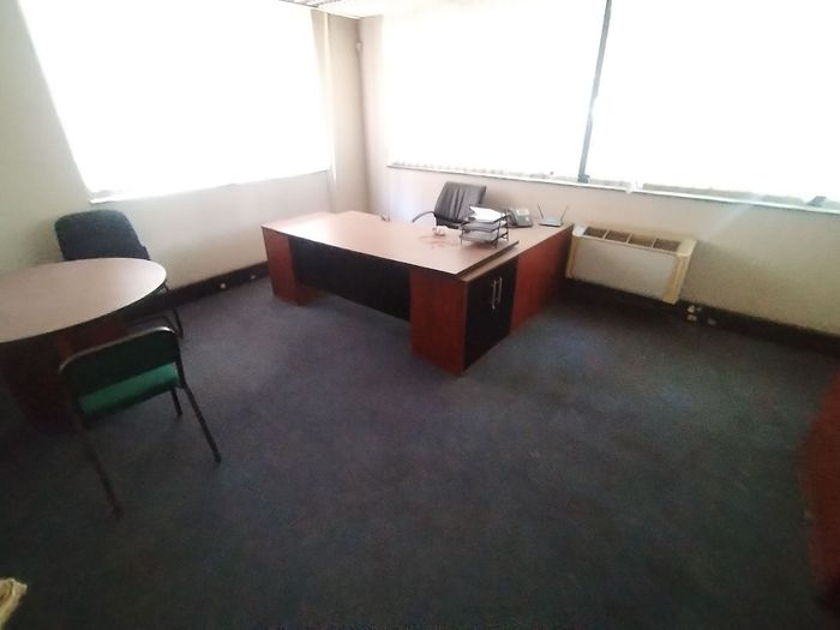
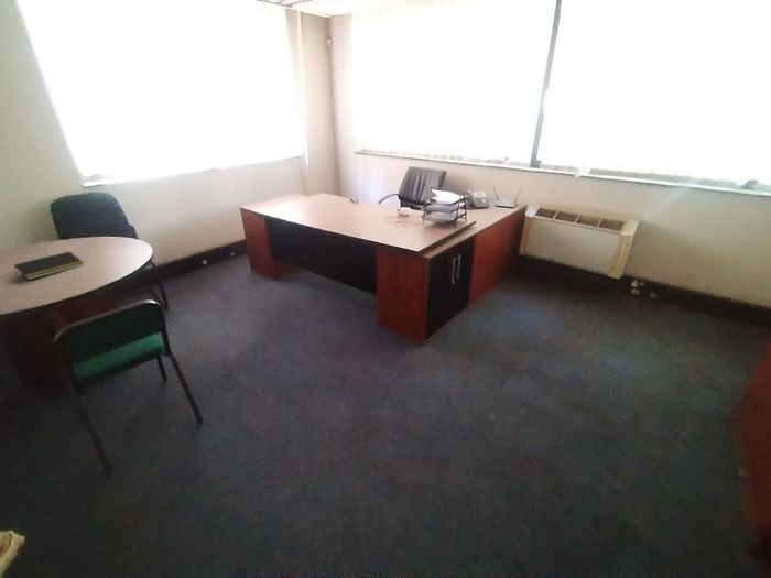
+ notepad [13,250,85,281]
